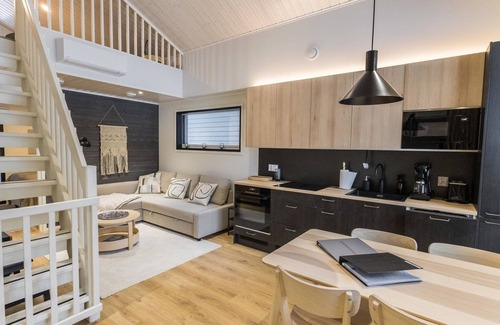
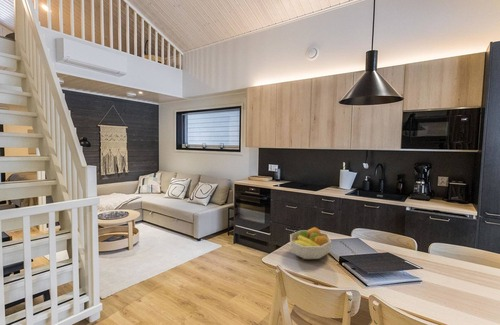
+ fruit bowl [289,226,332,260]
